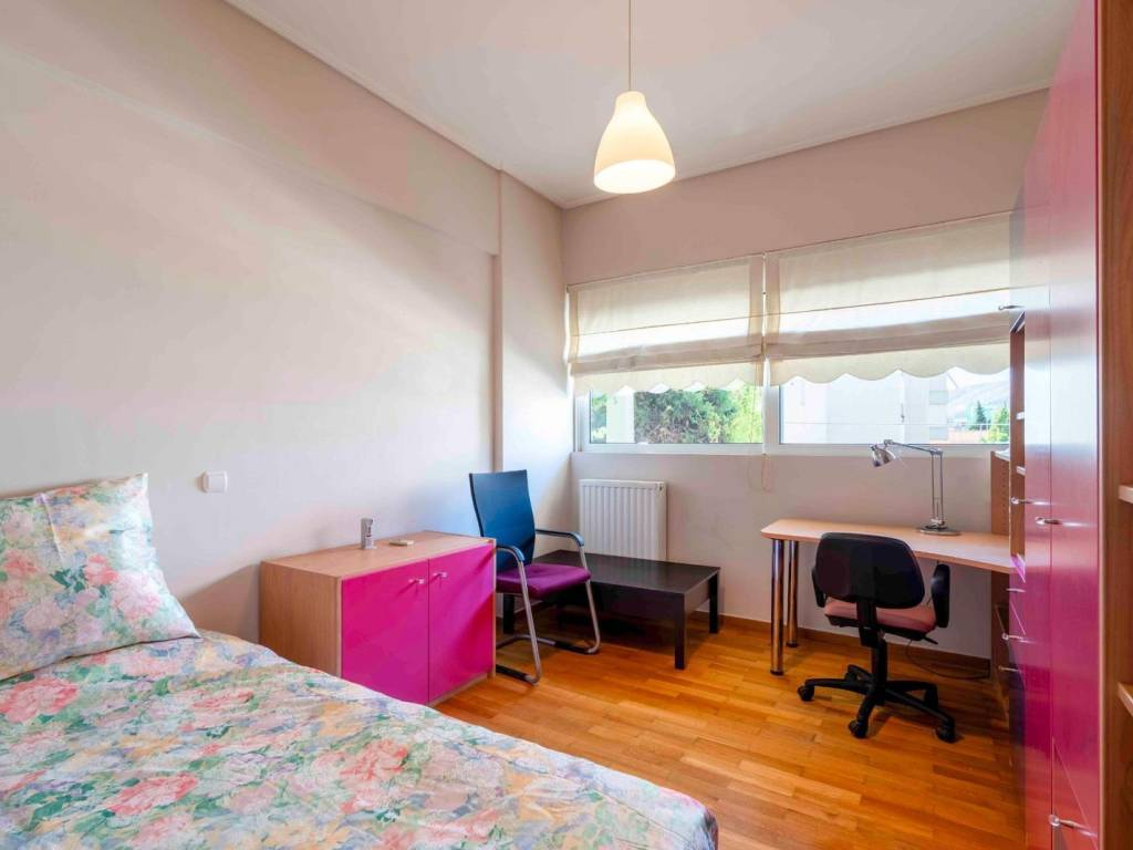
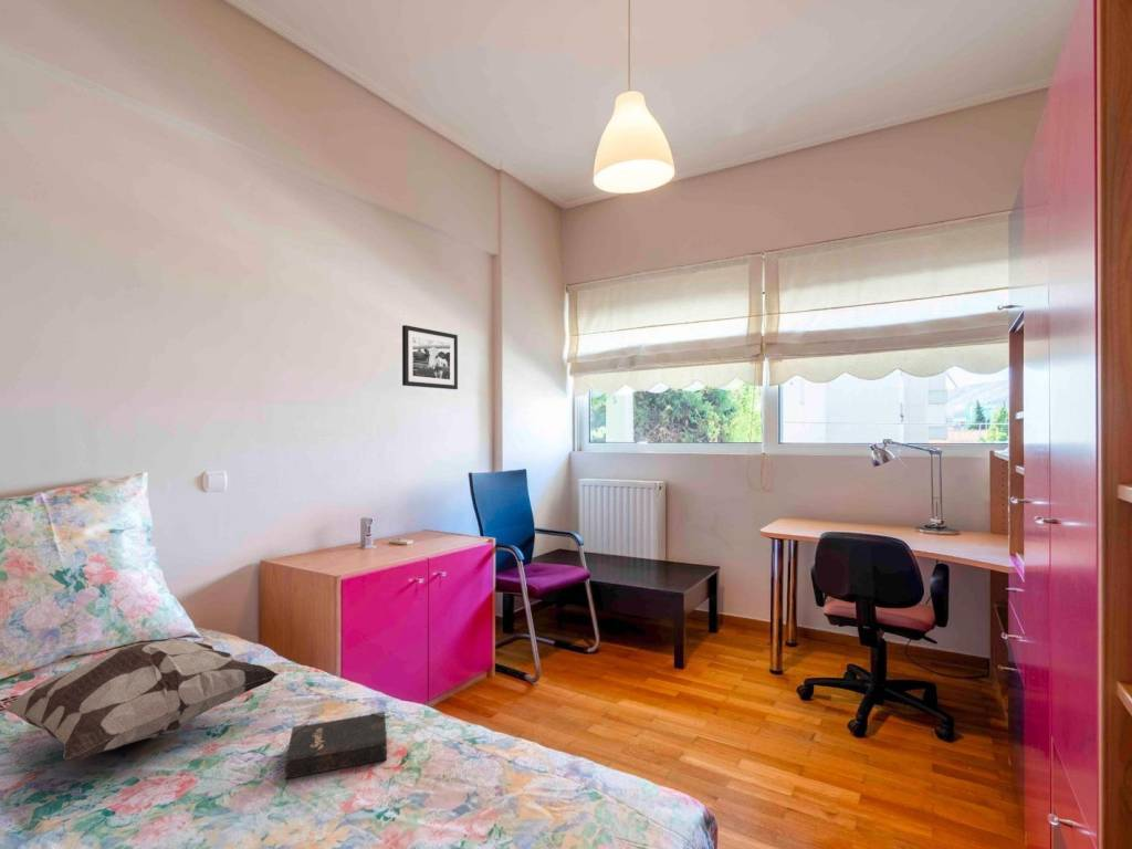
+ hardback book [284,711,388,780]
+ picture frame [401,324,459,390]
+ decorative pillow [0,638,280,762]
